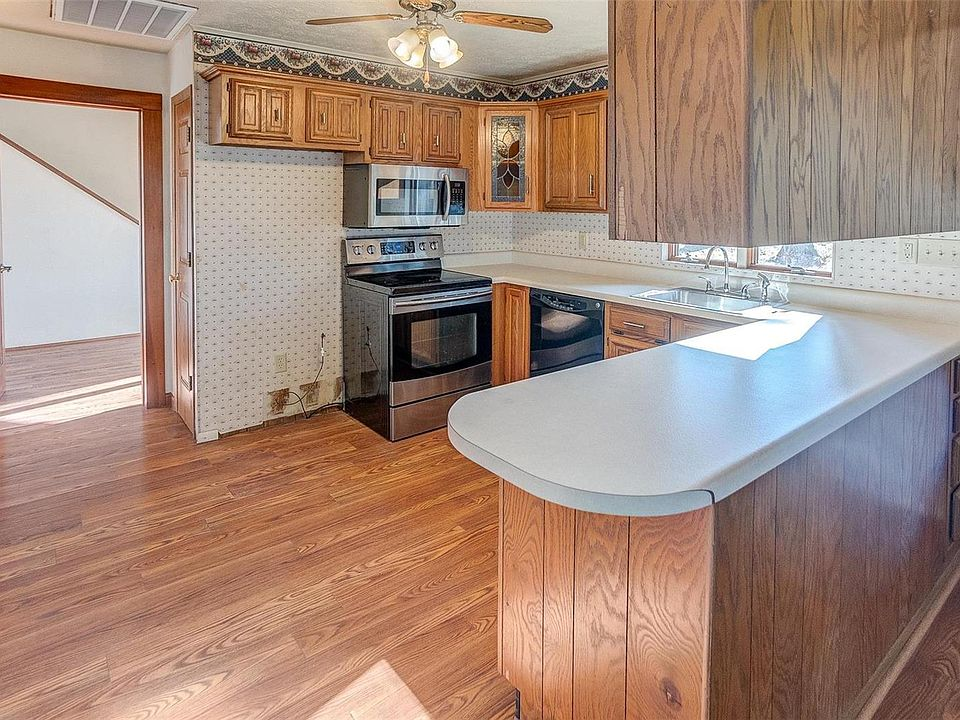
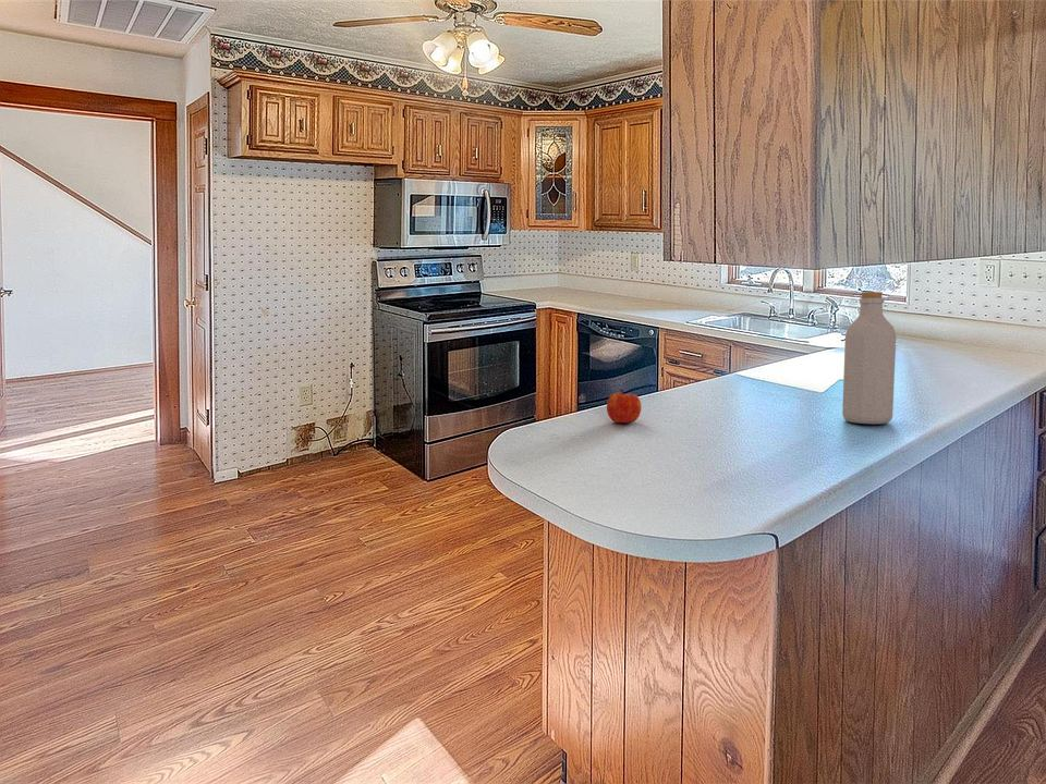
+ bottle [841,291,897,425]
+ fruit [606,389,643,424]
